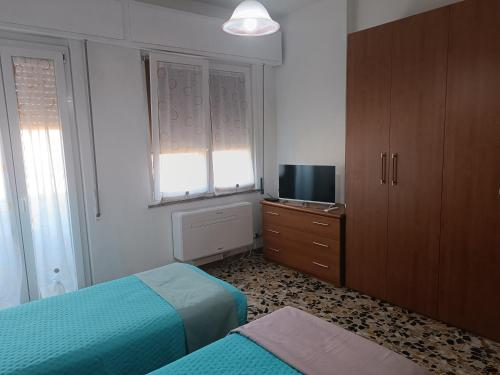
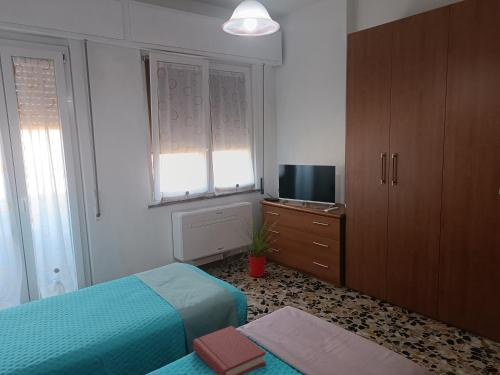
+ house plant [233,211,280,278]
+ hardback book [192,325,267,375]
